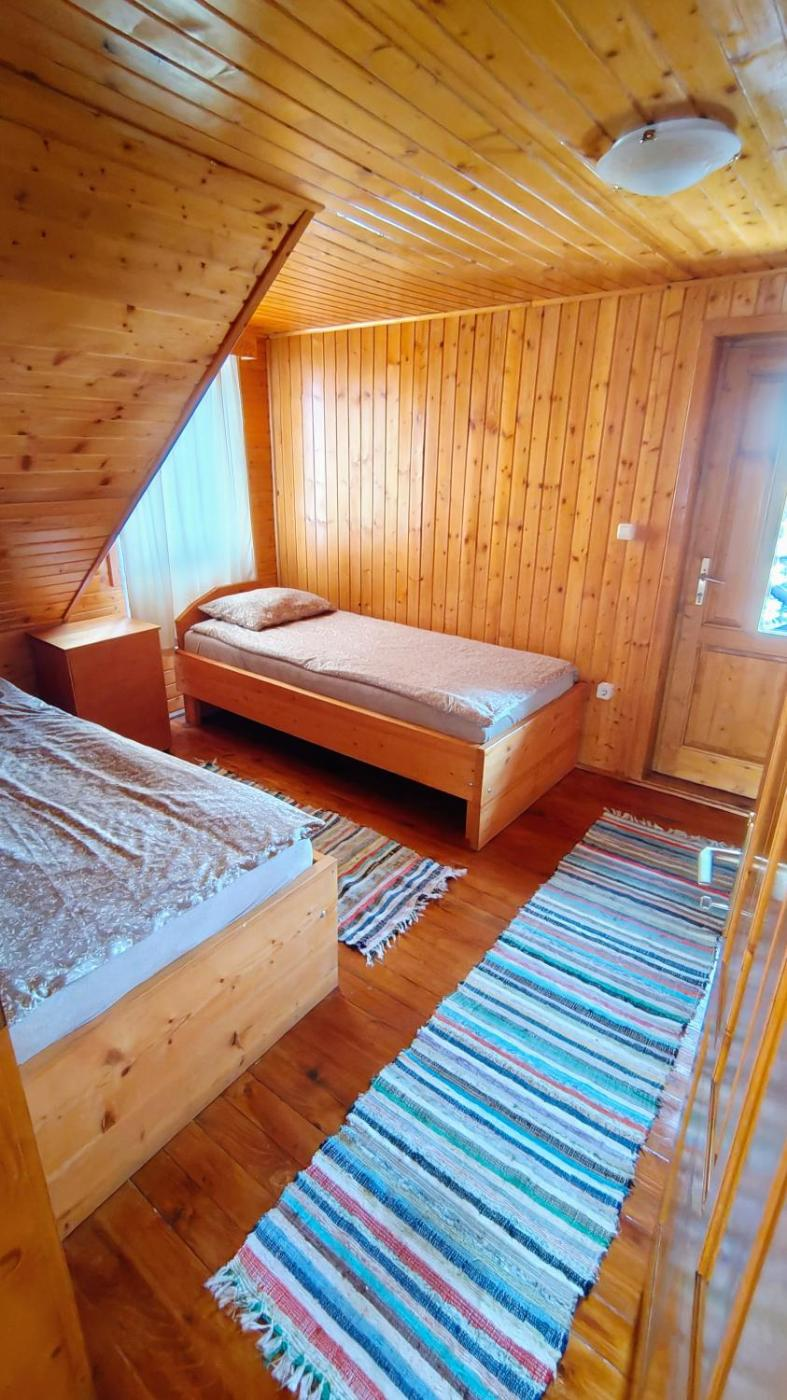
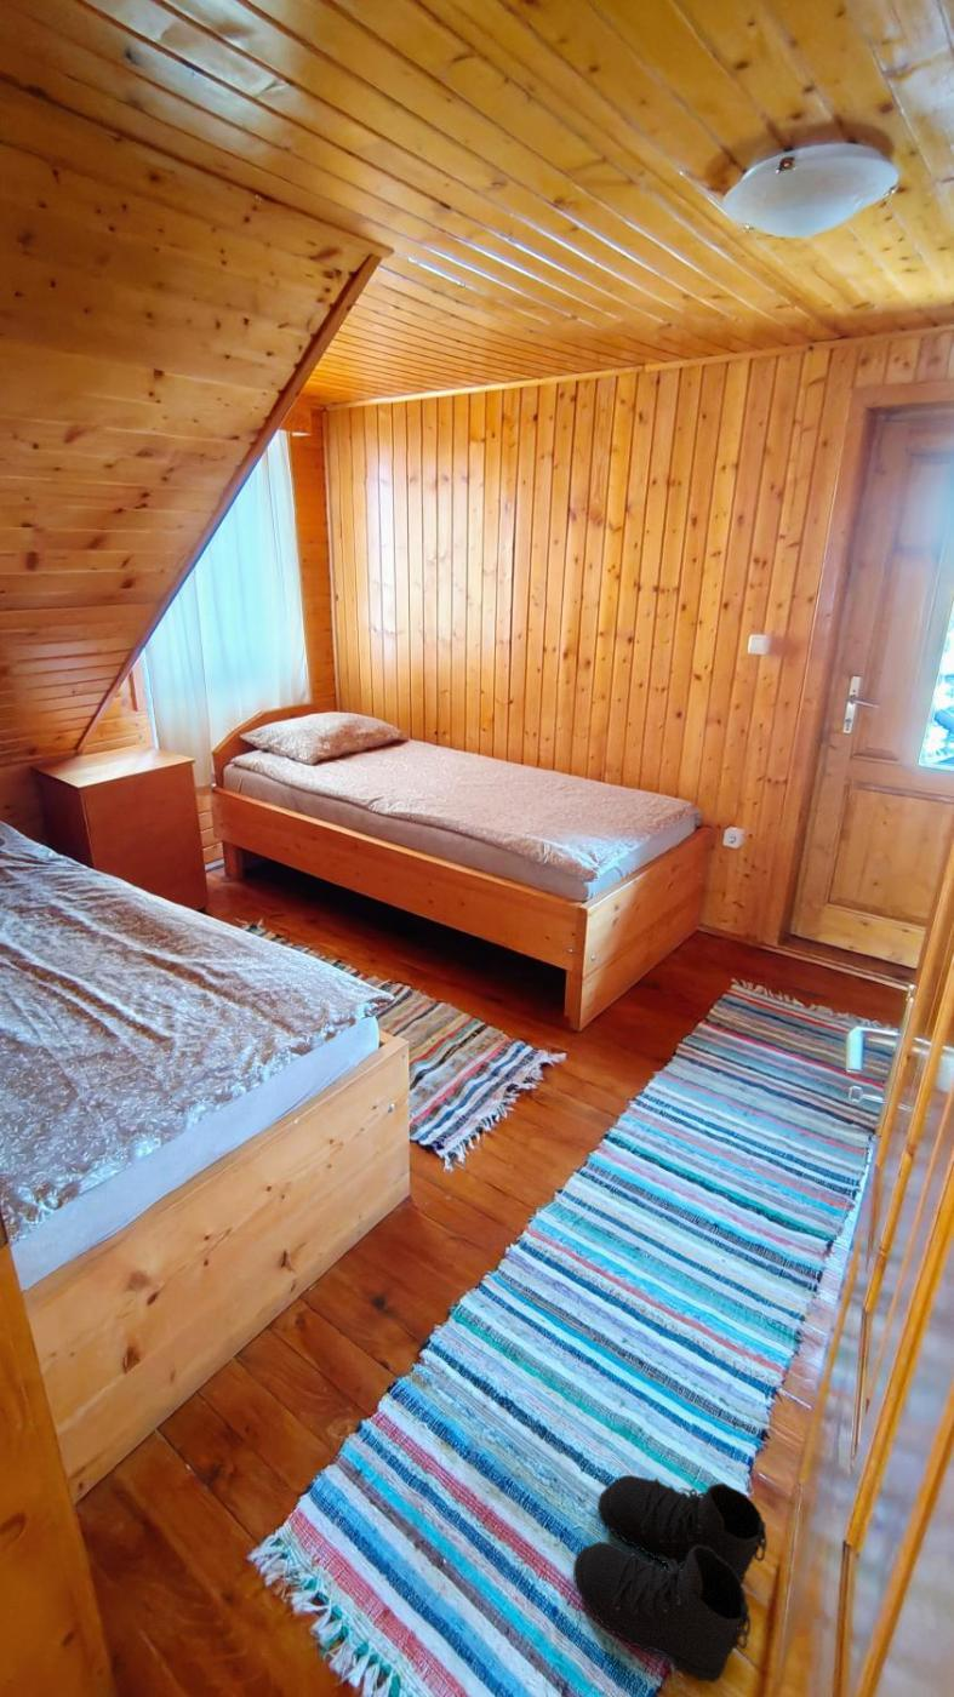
+ boots [572,1474,769,1684]
